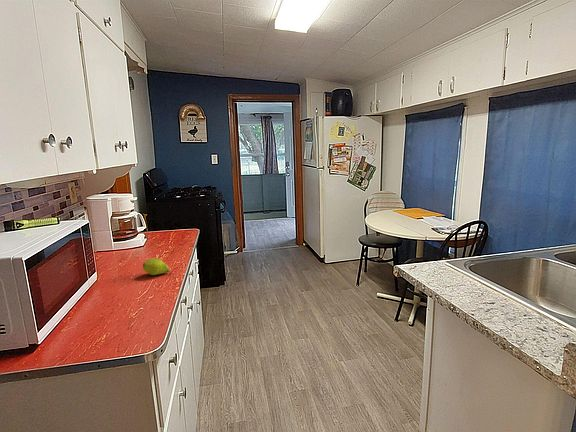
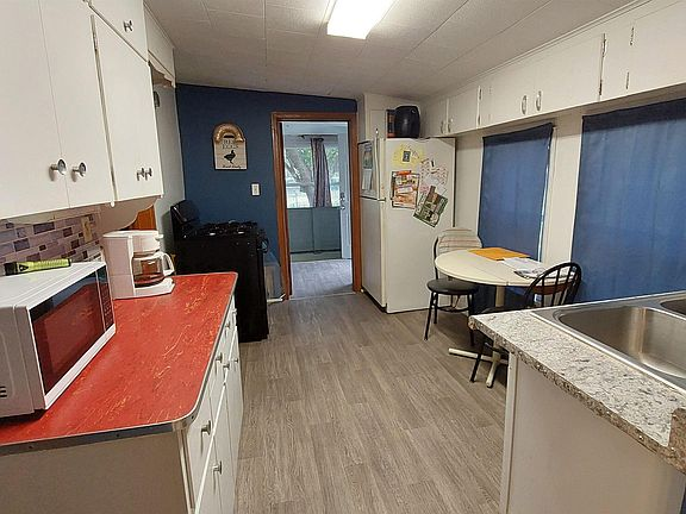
- fruit [142,257,172,276]
